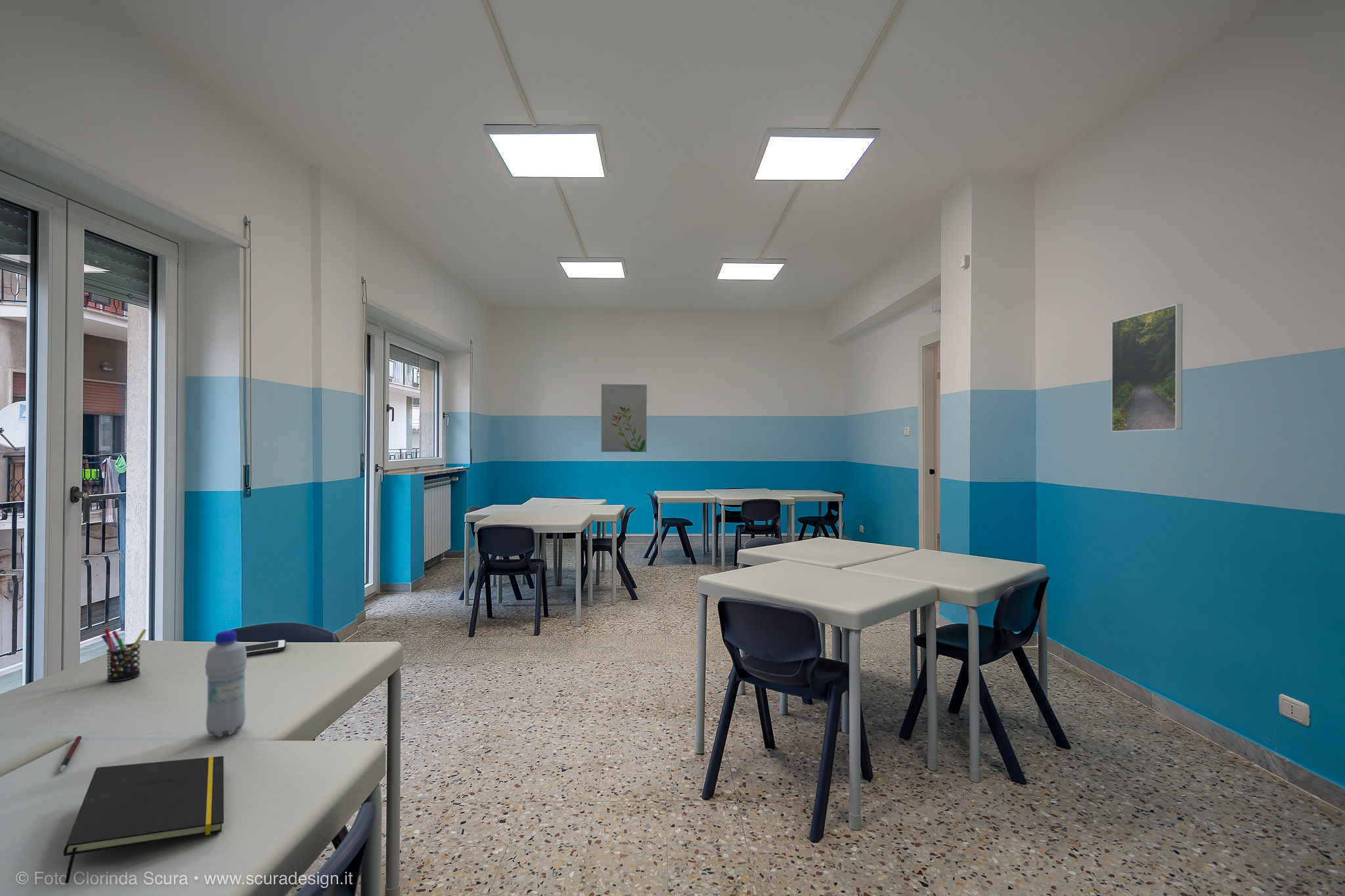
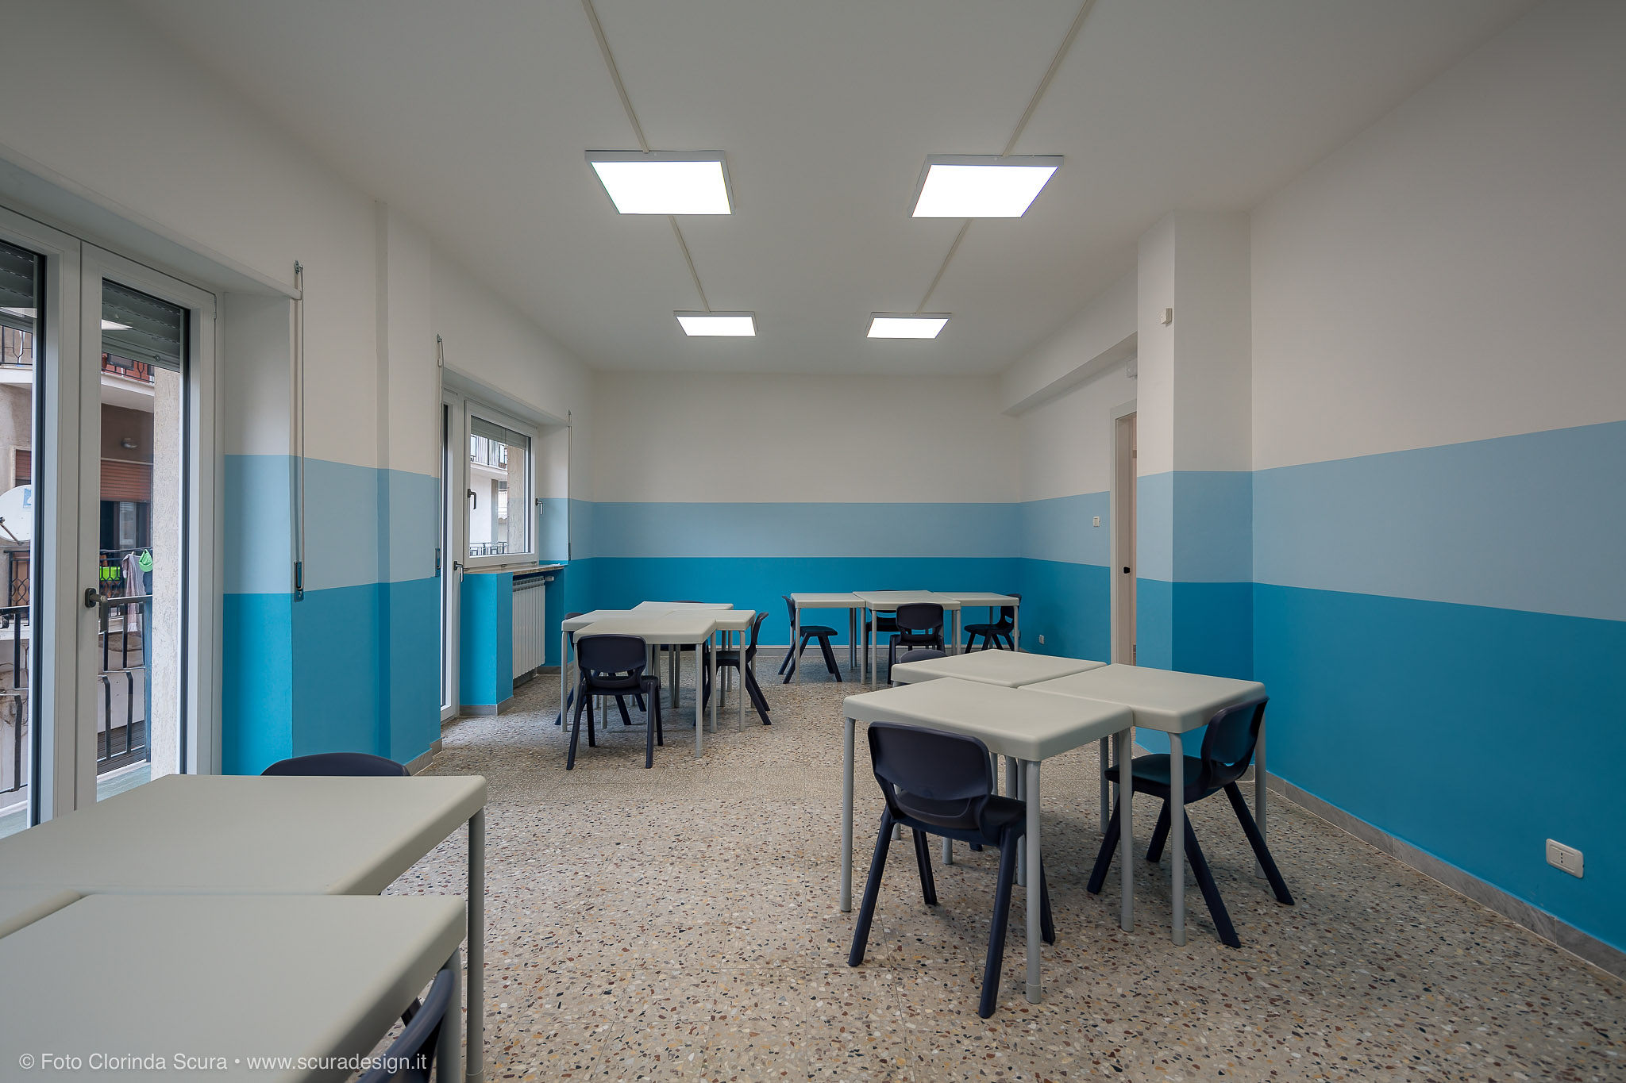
- cell phone [245,639,287,656]
- pen holder [100,628,148,682]
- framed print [1111,303,1183,433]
- wall art [601,383,648,452]
- pen [59,735,82,773]
- notepad [62,756,225,884]
- bottle [204,629,248,738]
